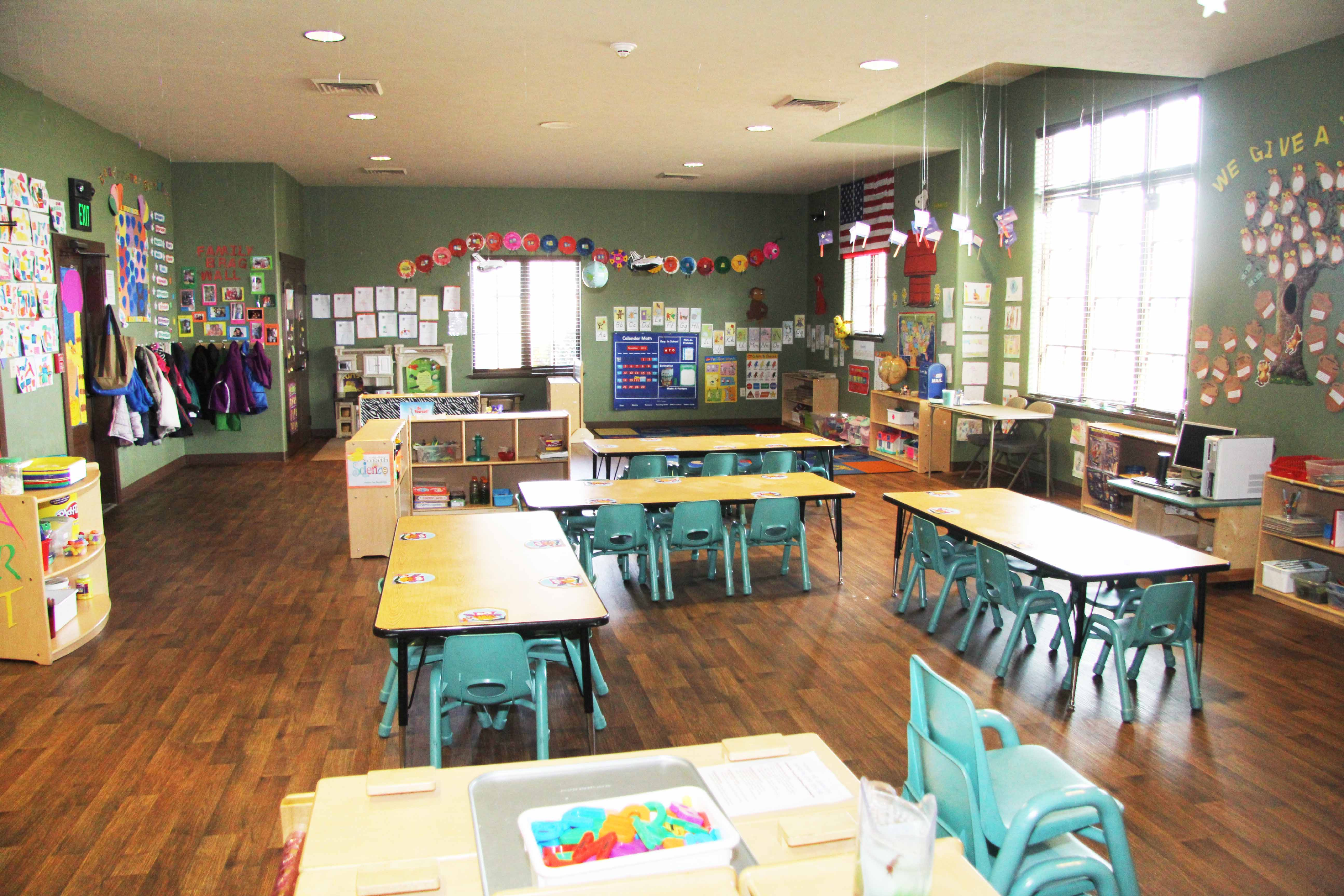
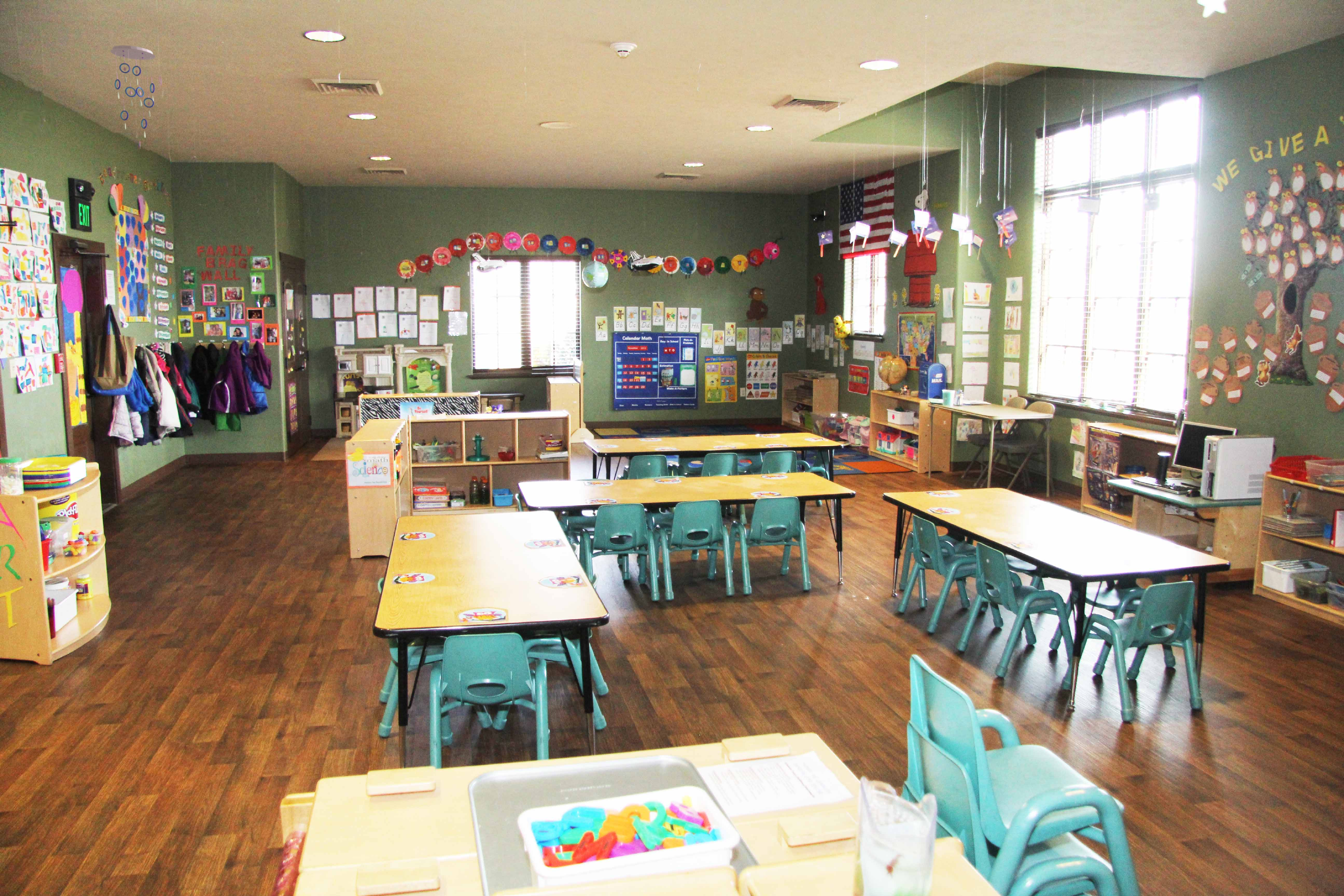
+ ceiling mobile [110,45,156,138]
